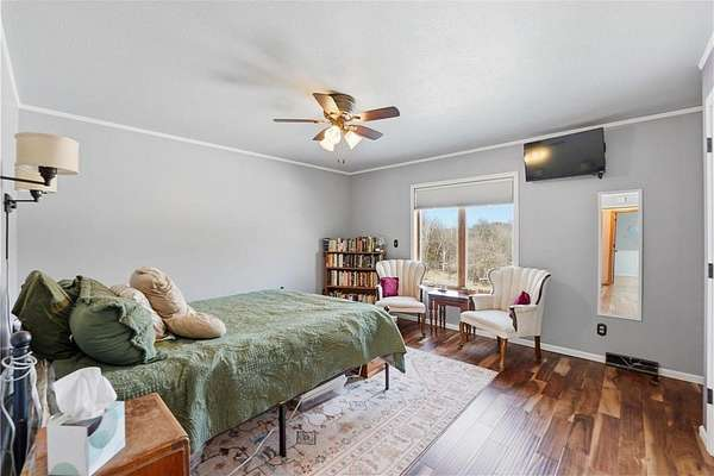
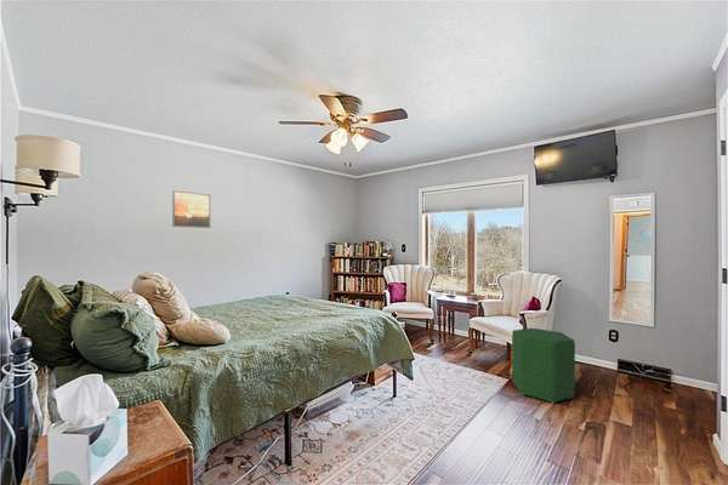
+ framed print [171,189,211,229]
+ ottoman [511,327,576,405]
